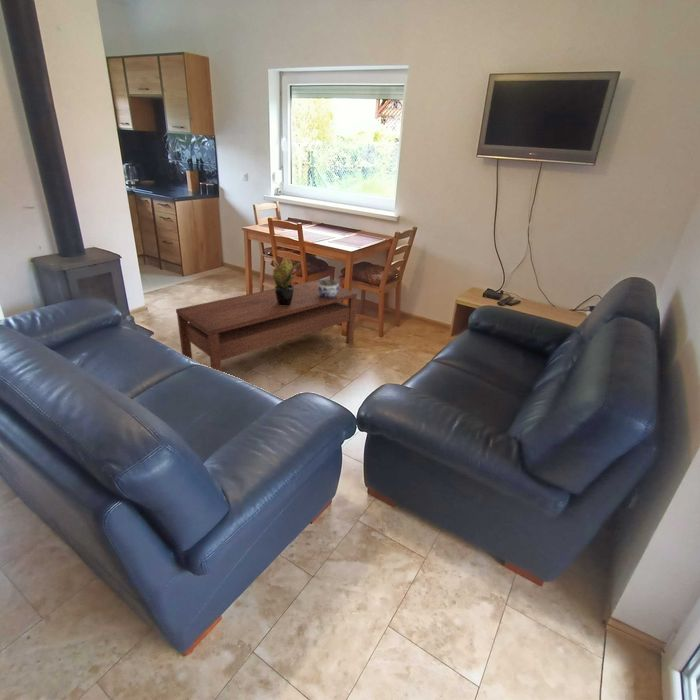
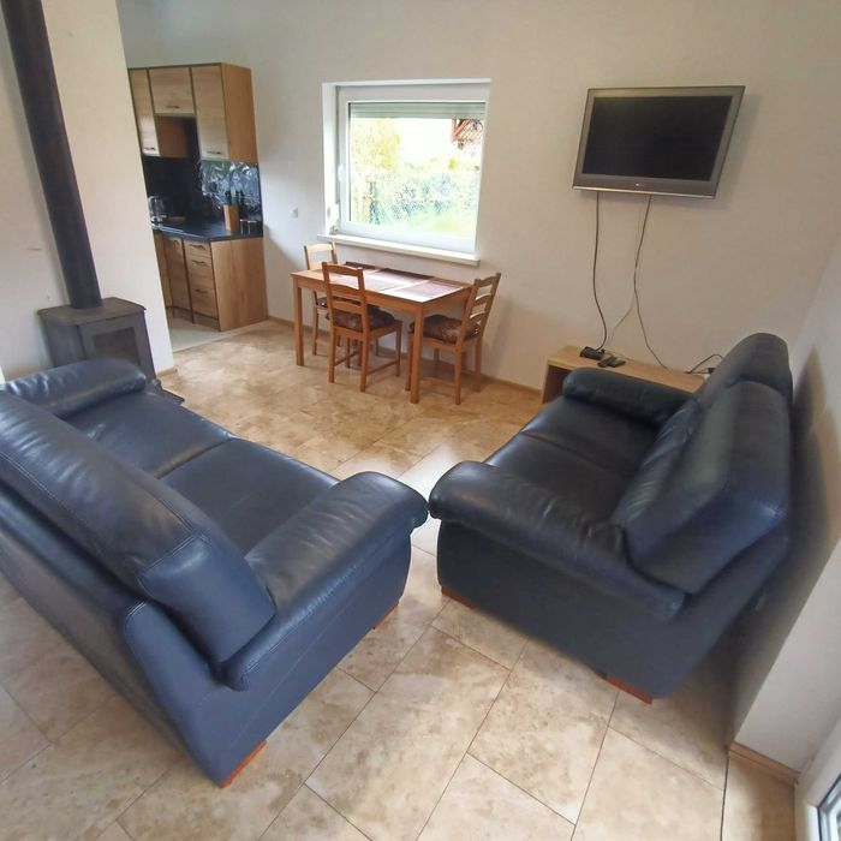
- jar [318,278,340,298]
- coffee table [175,278,358,373]
- potted plant [270,255,302,306]
